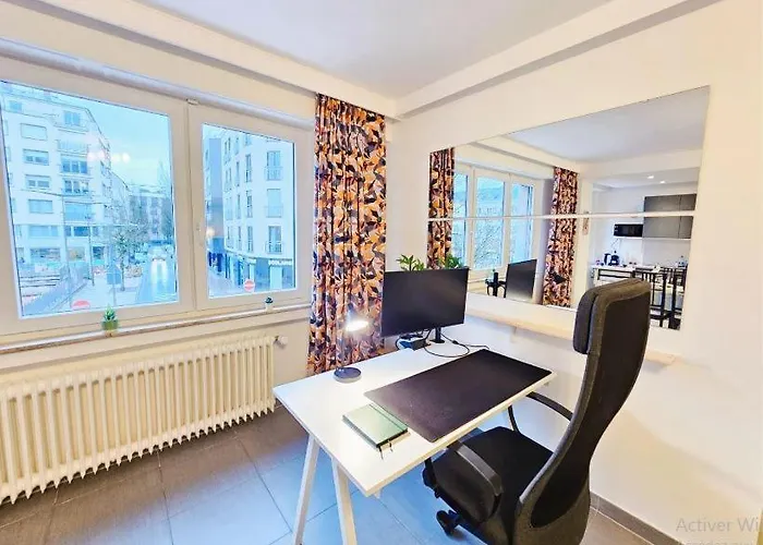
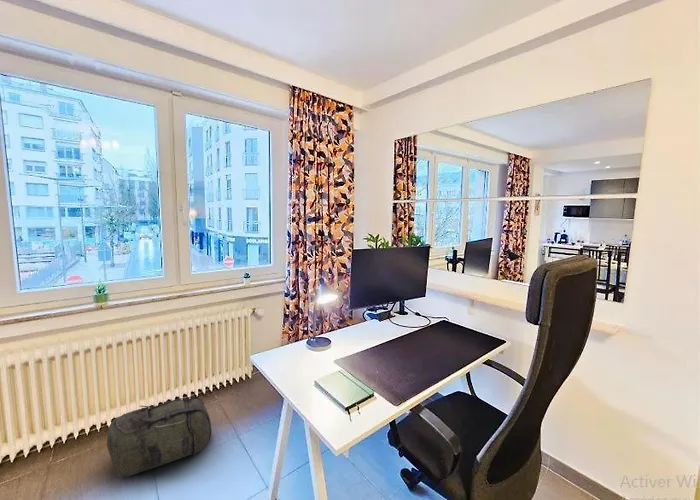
+ backpack [106,396,212,479]
